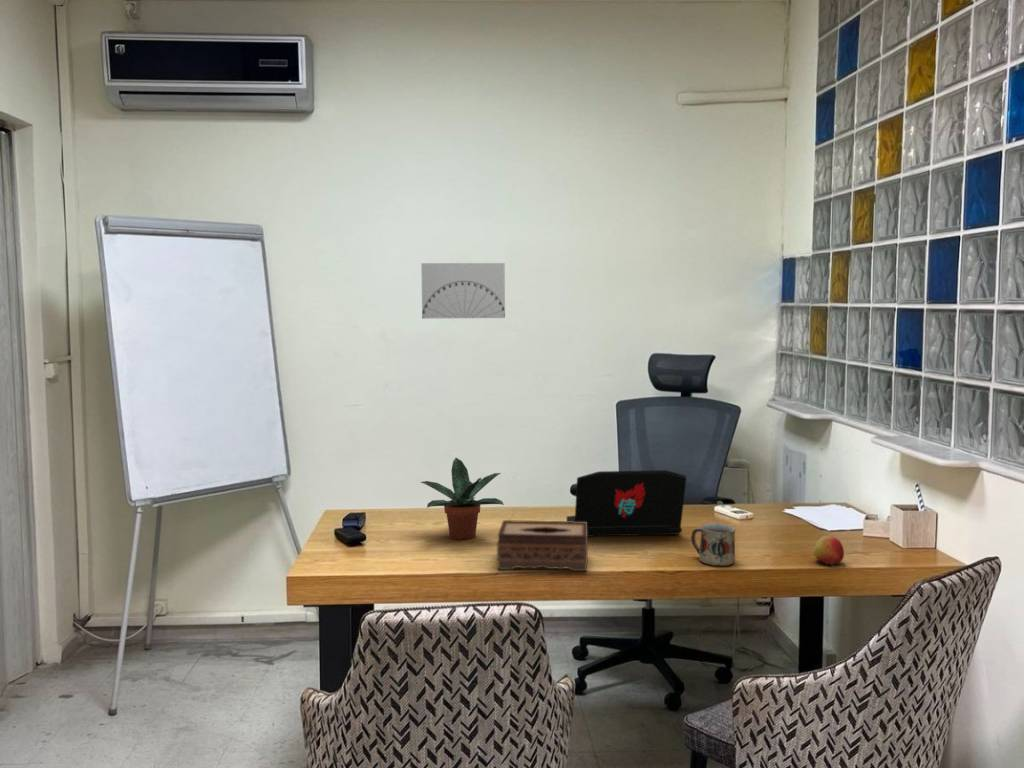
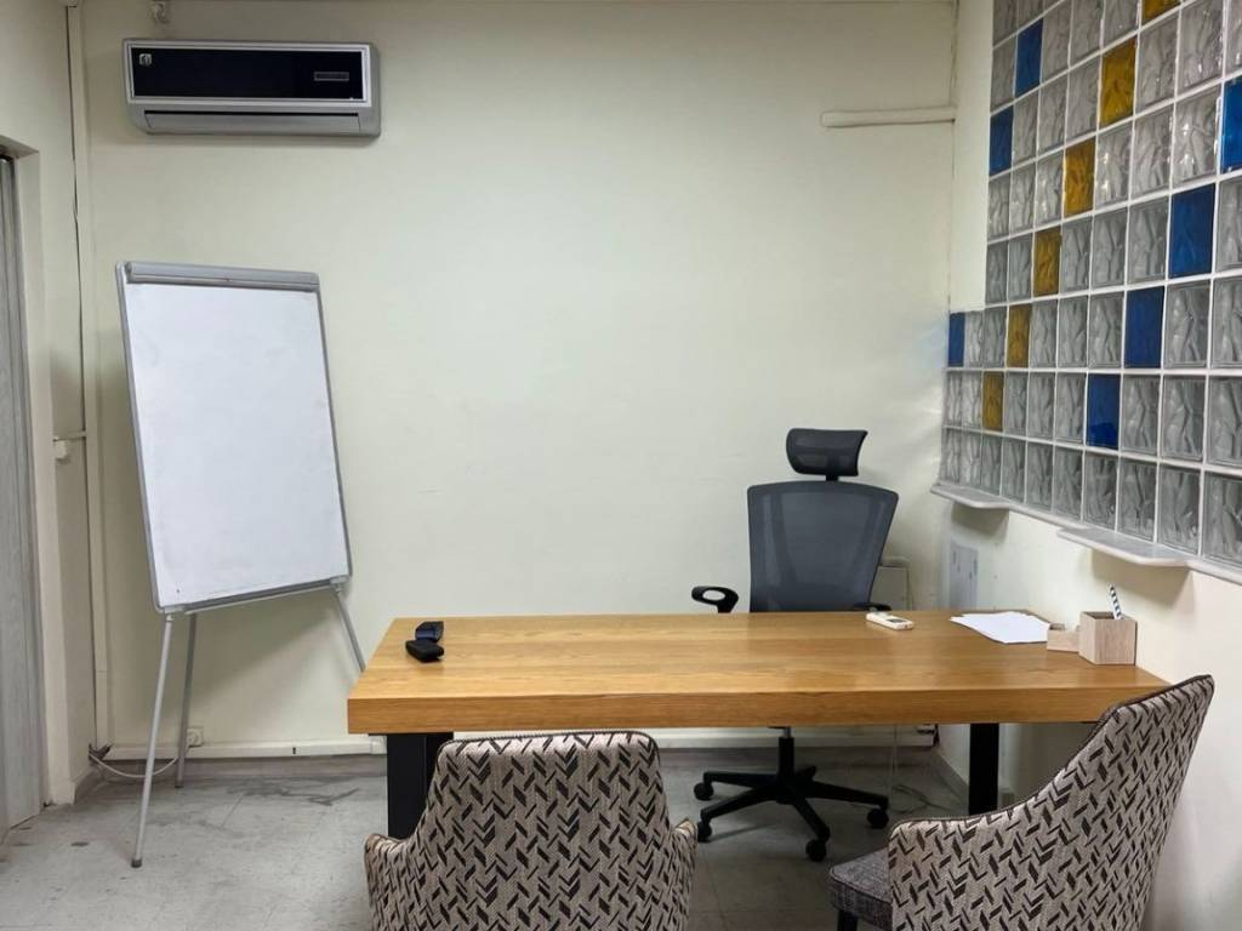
- laptop [566,469,687,537]
- wall art [420,262,506,320]
- potted plant [420,457,505,540]
- mug [690,522,736,567]
- apple [813,535,845,566]
- tissue box [496,519,589,572]
